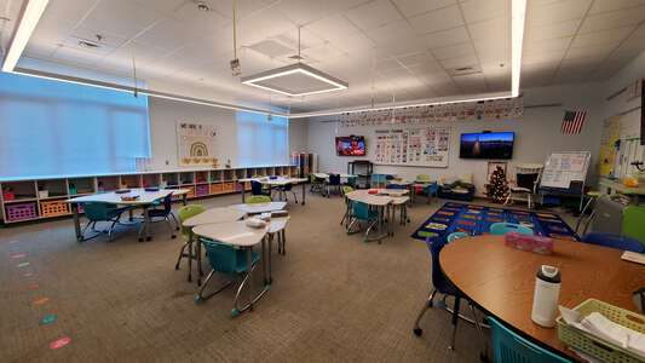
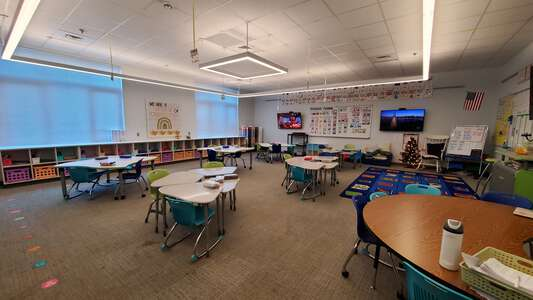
- tissue box [503,230,555,257]
